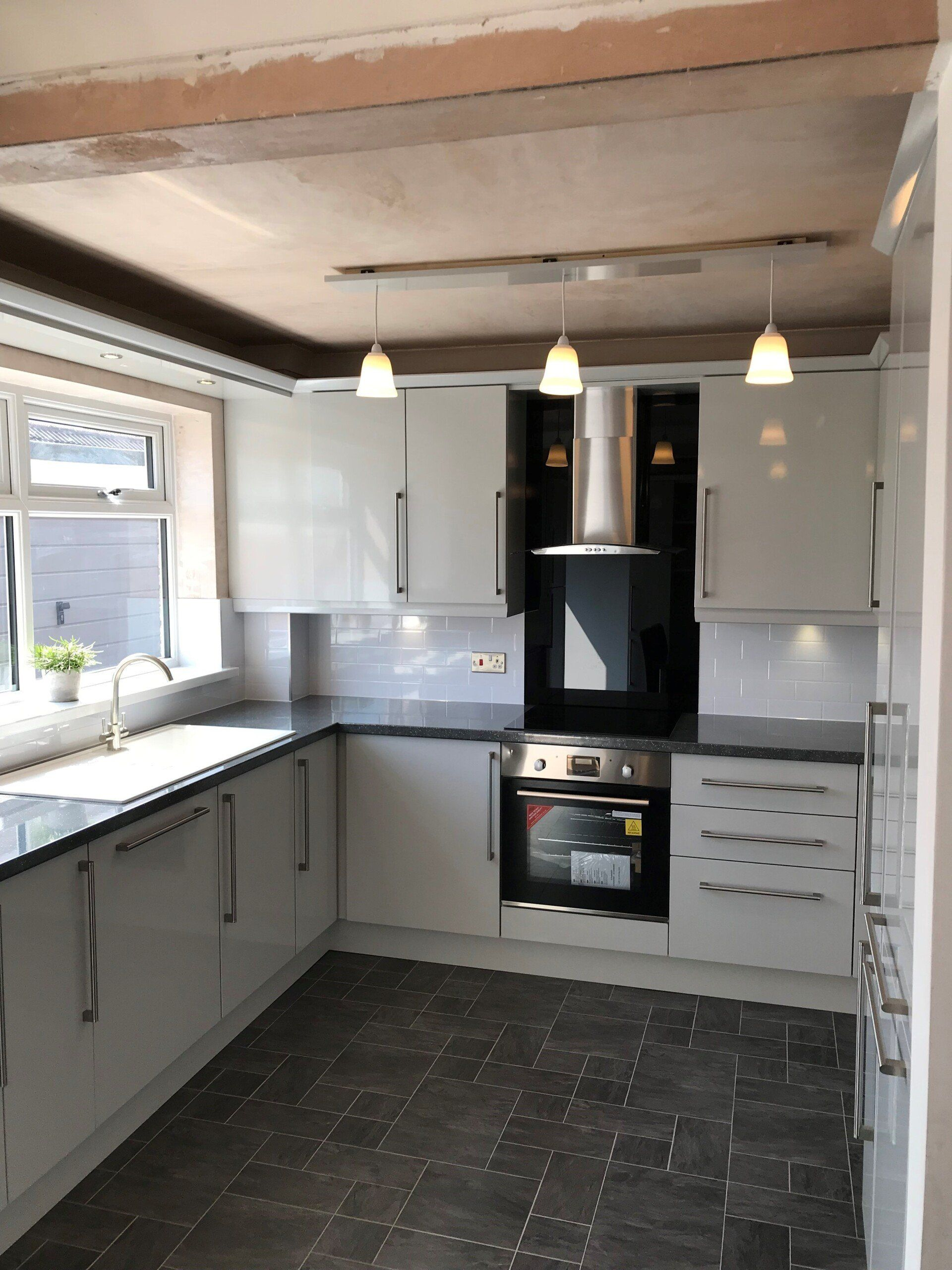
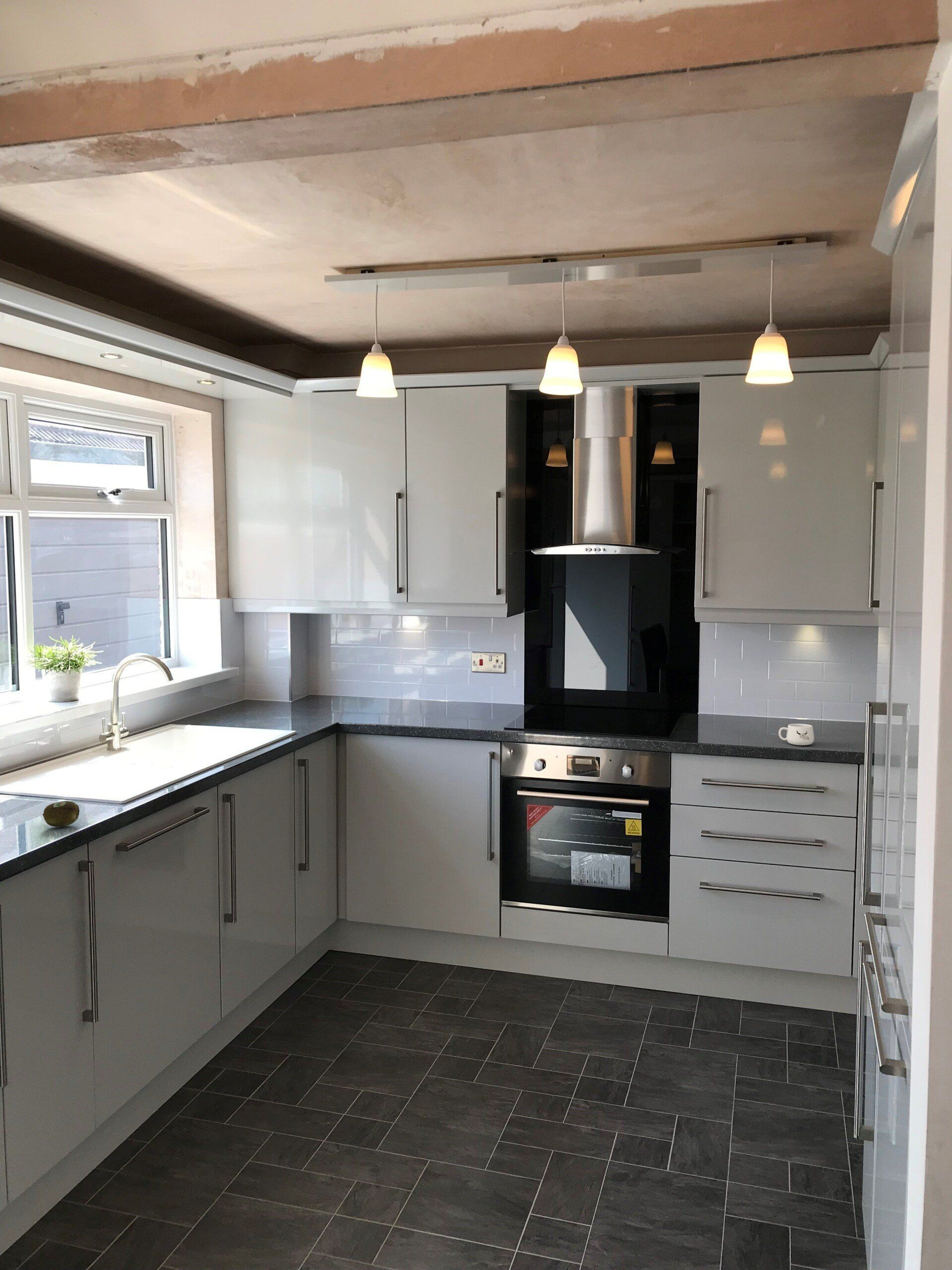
+ fruit [42,801,80,827]
+ mug [778,723,815,746]
